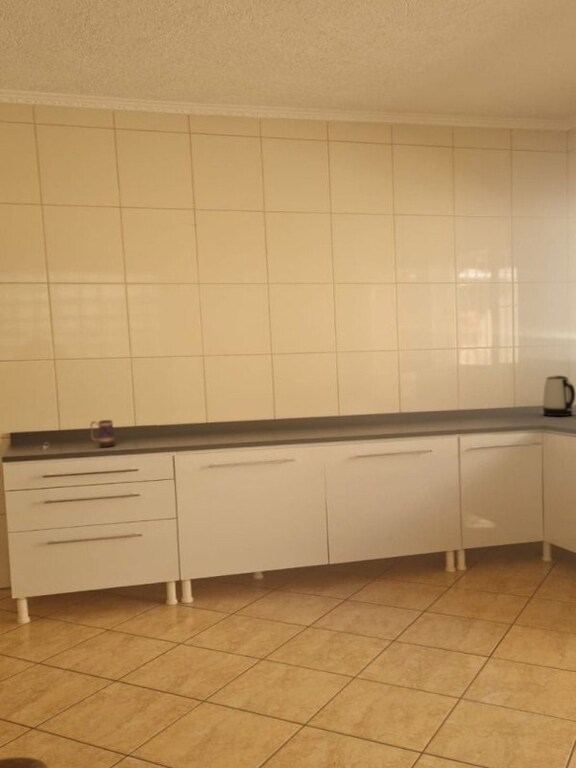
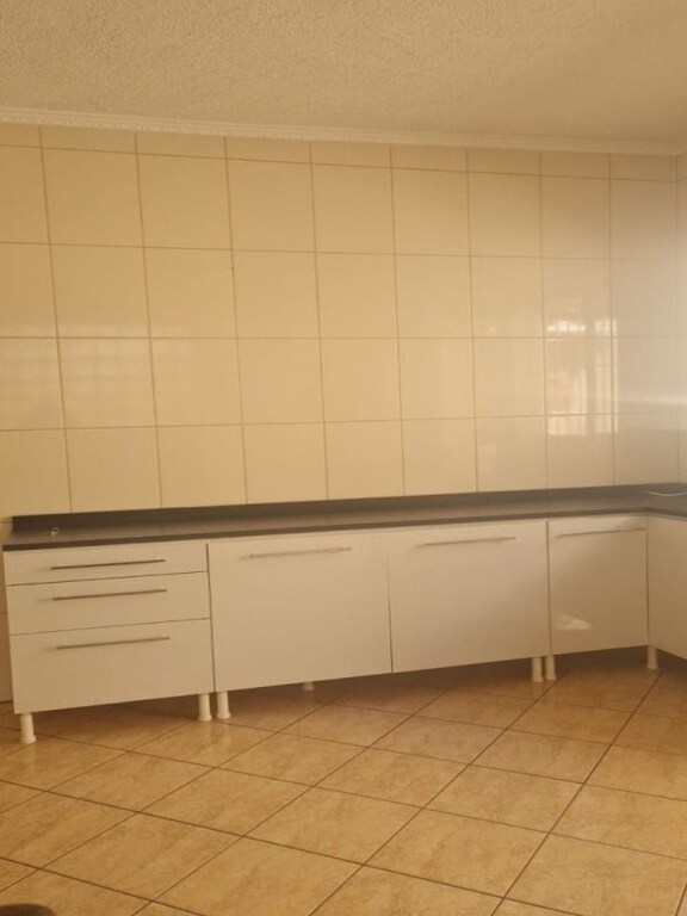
- mug [89,419,116,448]
- kettle [542,374,576,417]
